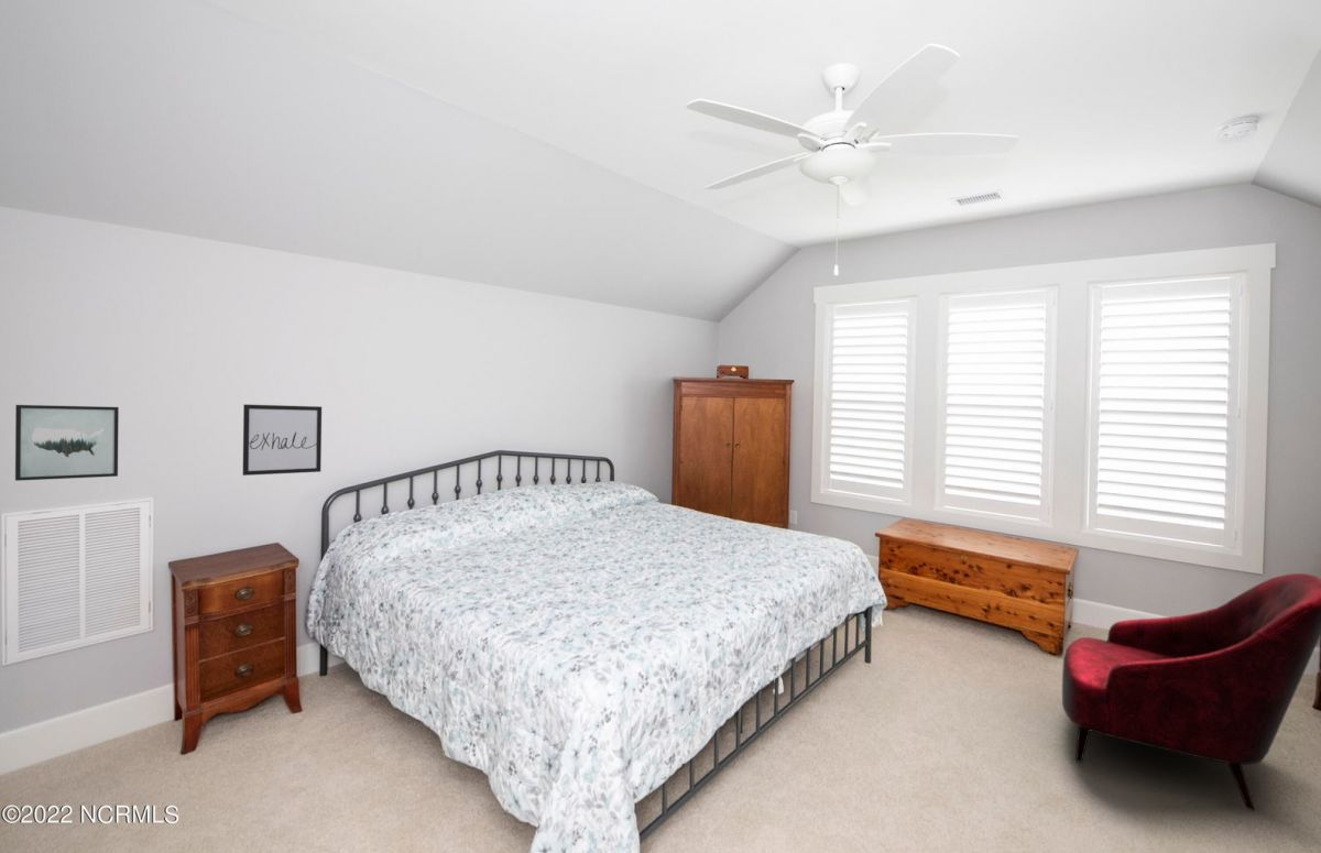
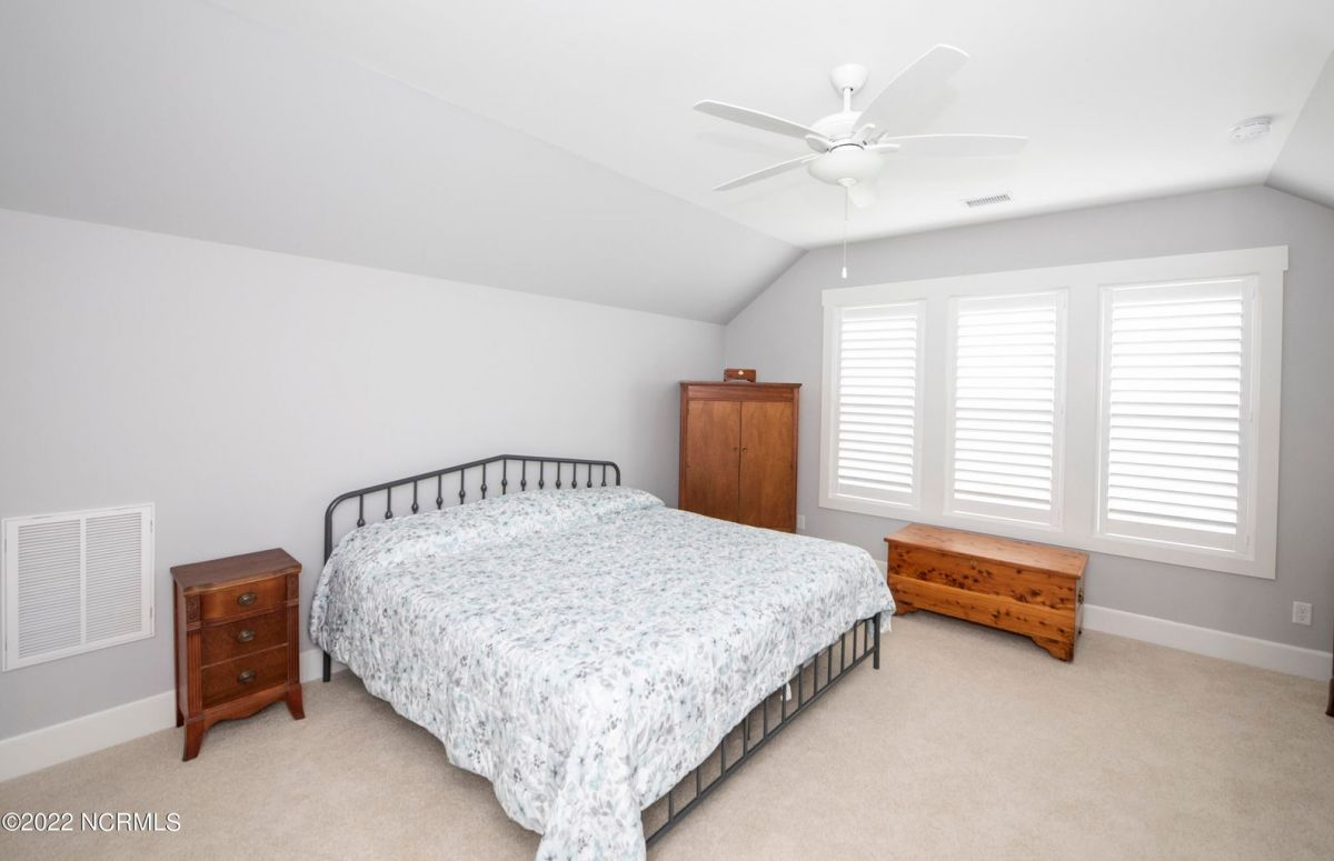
- armchair [1061,572,1321,812]
- wall art [242,403,323,477]
- wall art [14,404,120,482]
